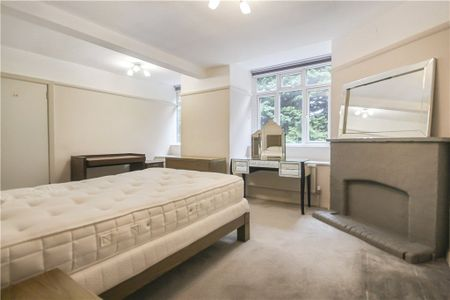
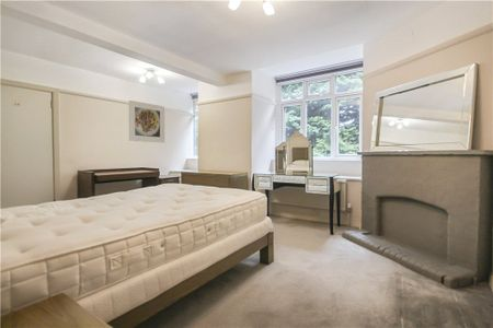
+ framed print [128,99,165,143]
